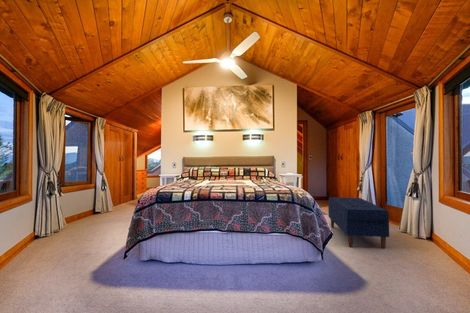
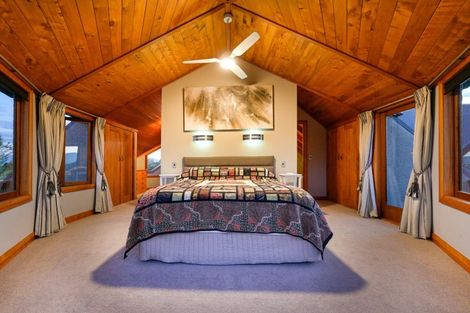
- bench [327,196,390,250]
